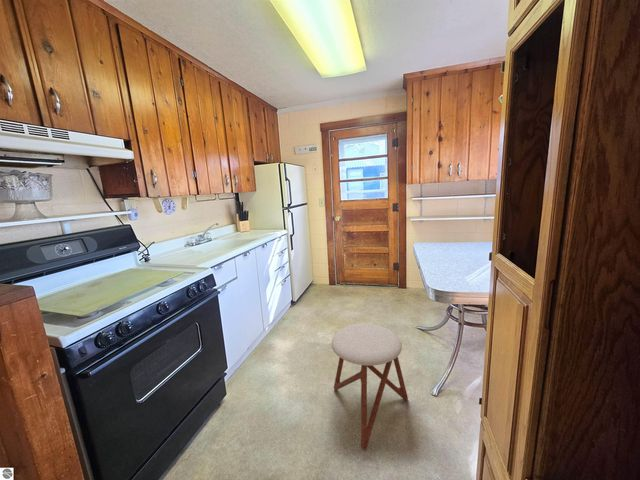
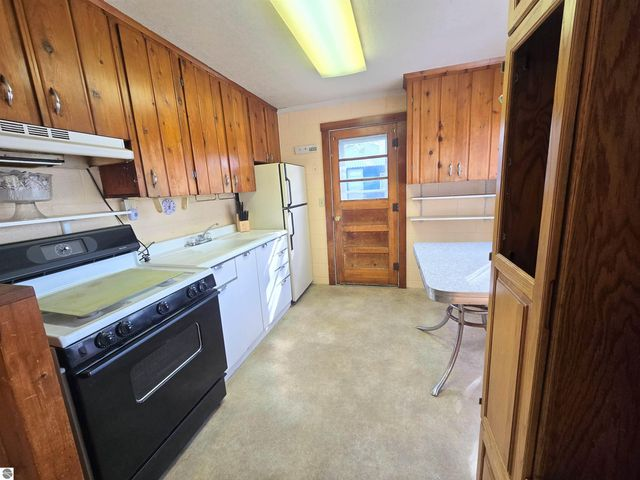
- stool [331,323,409,451]
